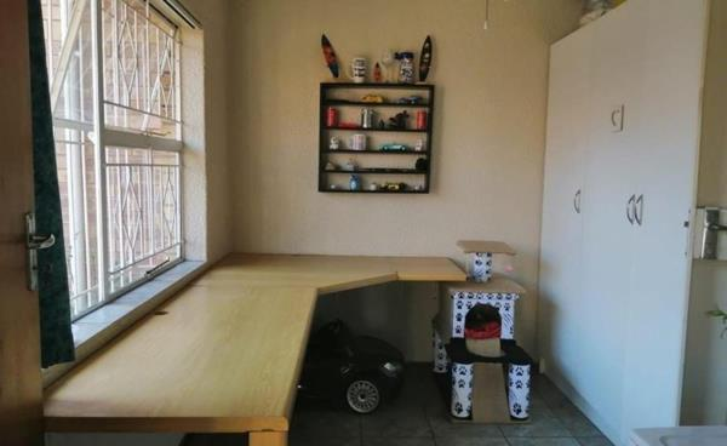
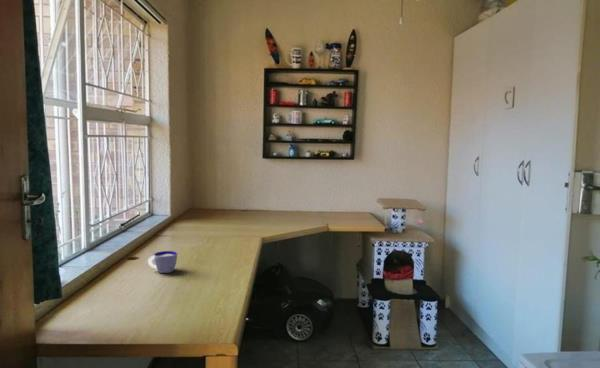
+ cup [147,250,178,274]
